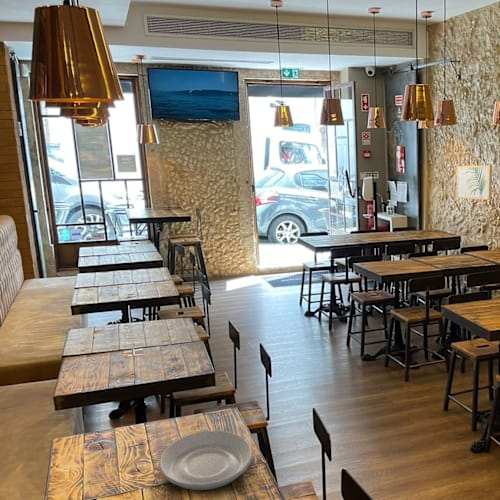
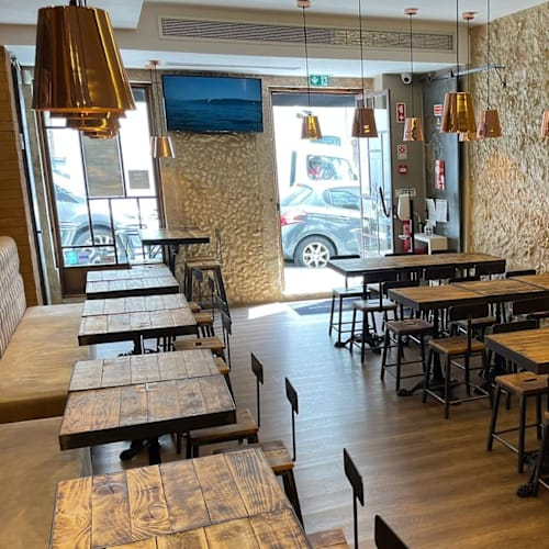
- plate [158,430,254,491]
- wall art [456,164,493,201]
